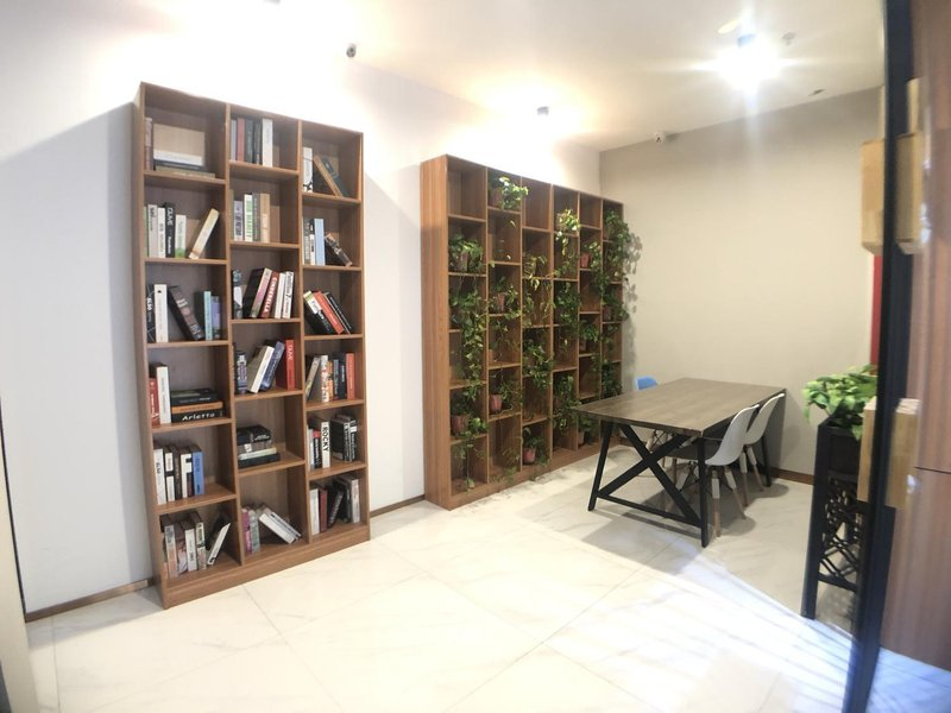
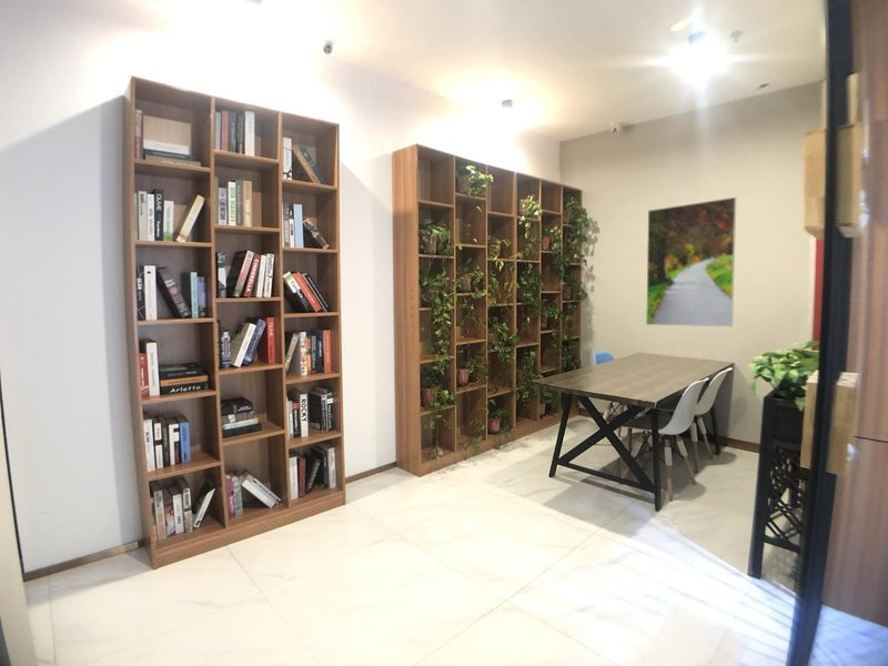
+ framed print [645,196,737,327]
